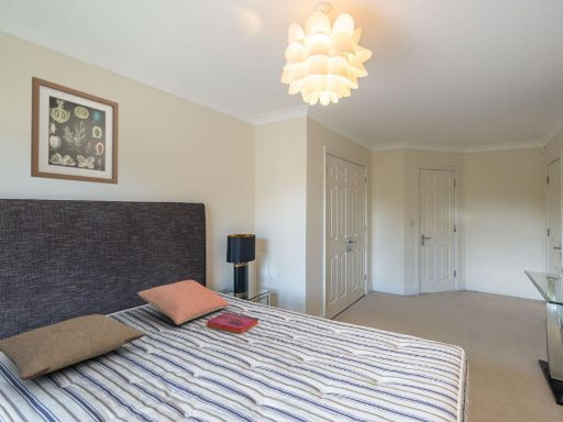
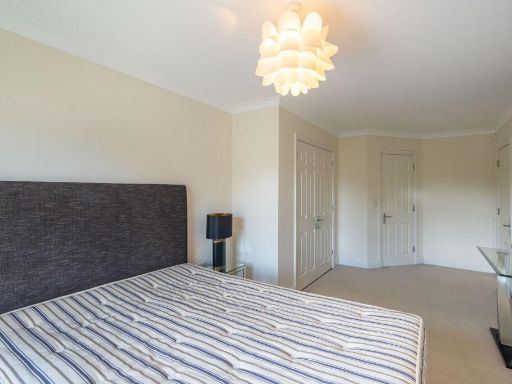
- wall art [30,76,120,186]
- hardback book [206,311,260,335]
- pillow [0,313,145,381]
- pillow [136,279,231,325]
